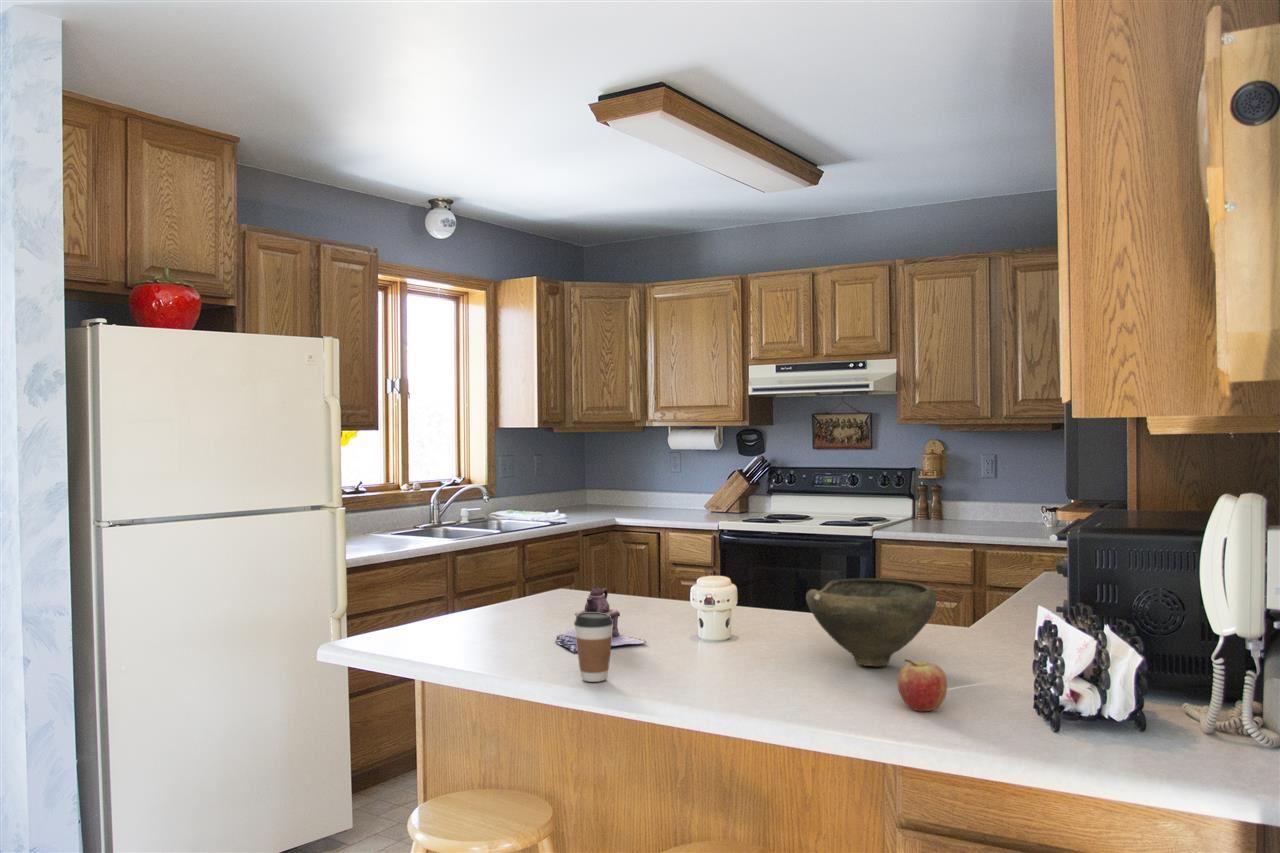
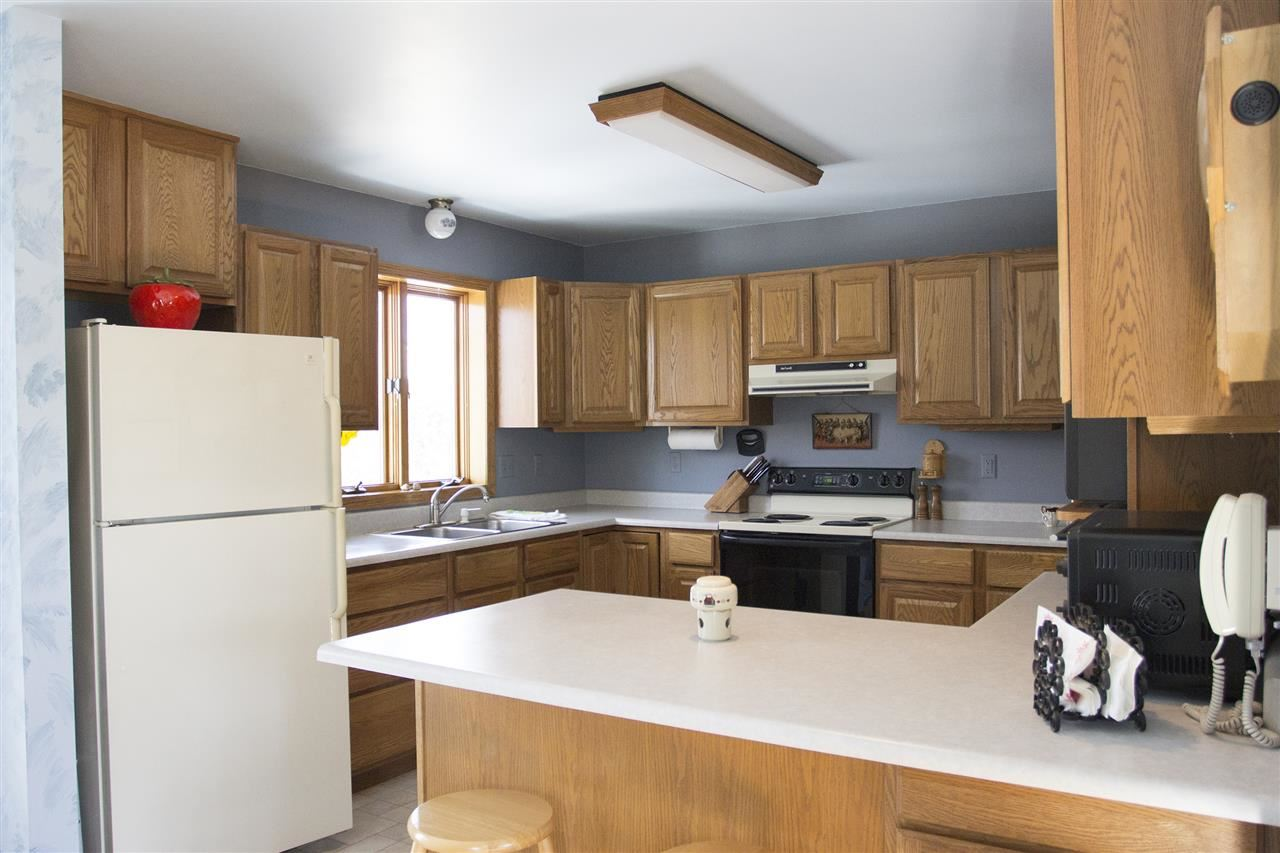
- coffee cup [573,612,613,683]
- bowl [805,578,937,667]
- fruit [896,659,948,712]
- teapot [555,586,647,654]
